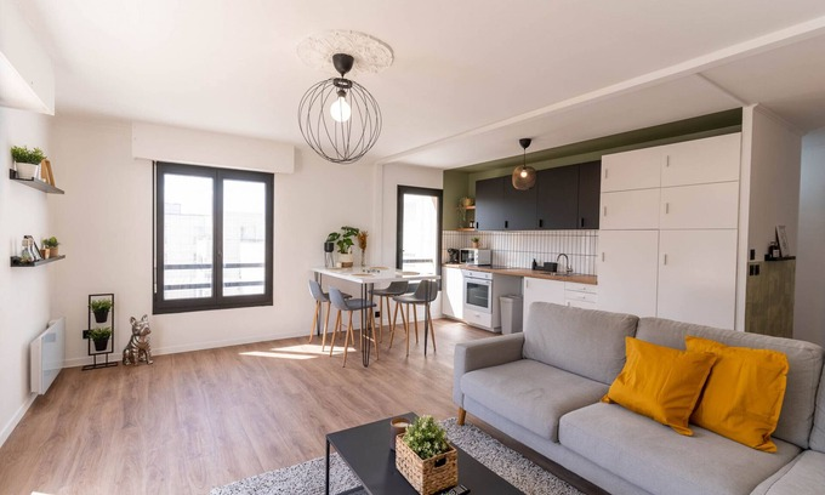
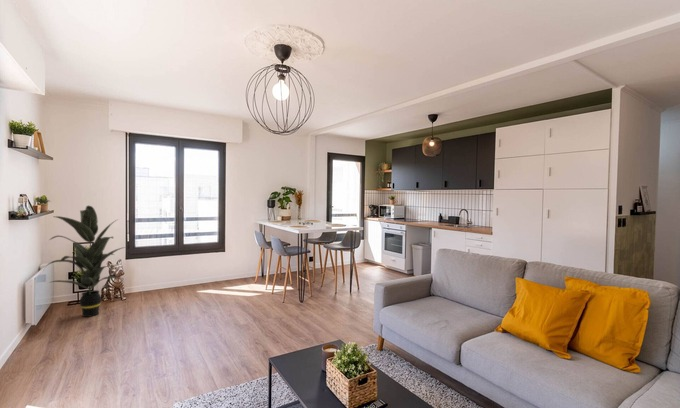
+ indoor plant [43,205,127,318]
